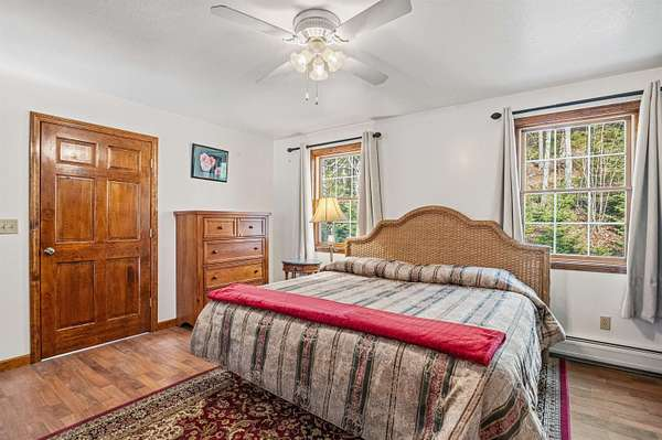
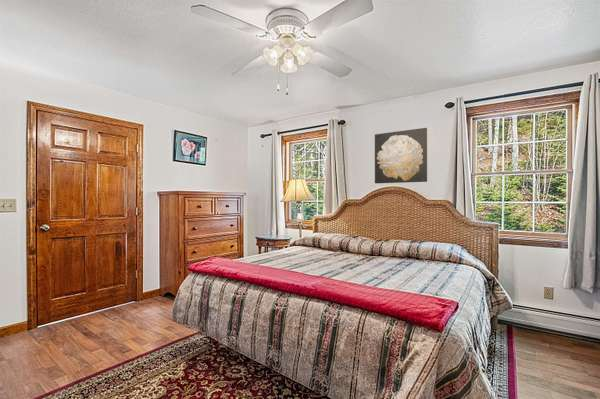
+ wall art [374,127,428,184]
